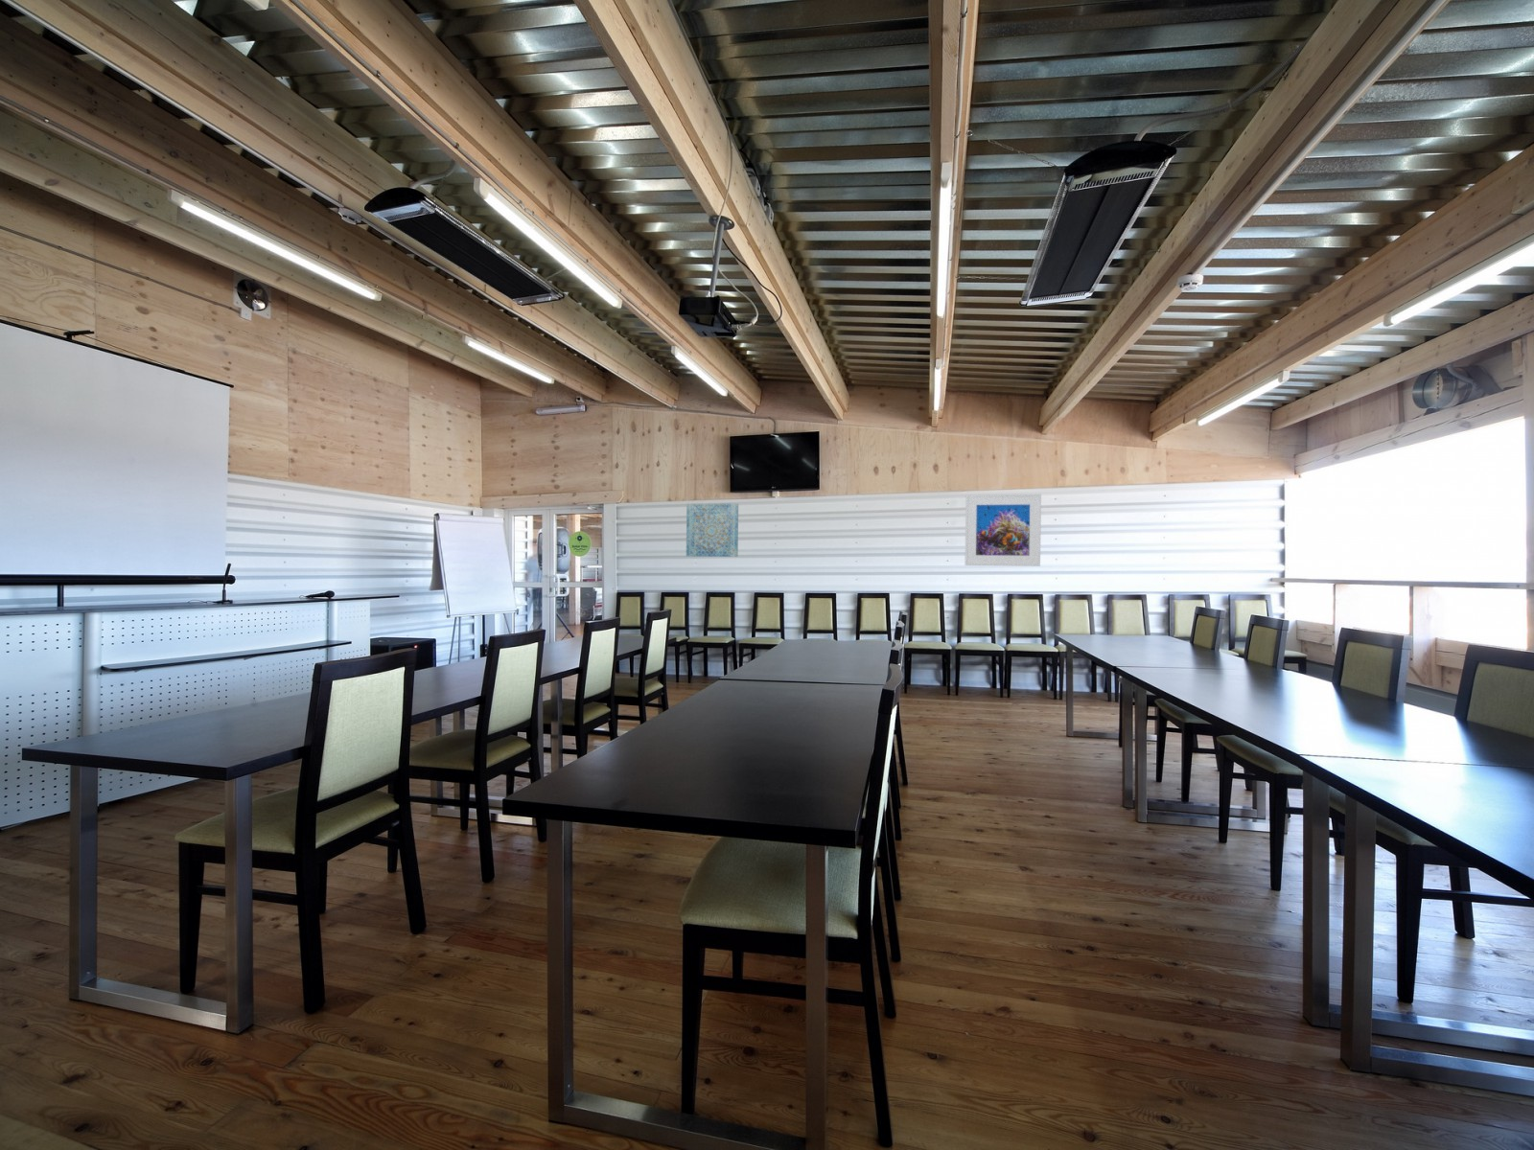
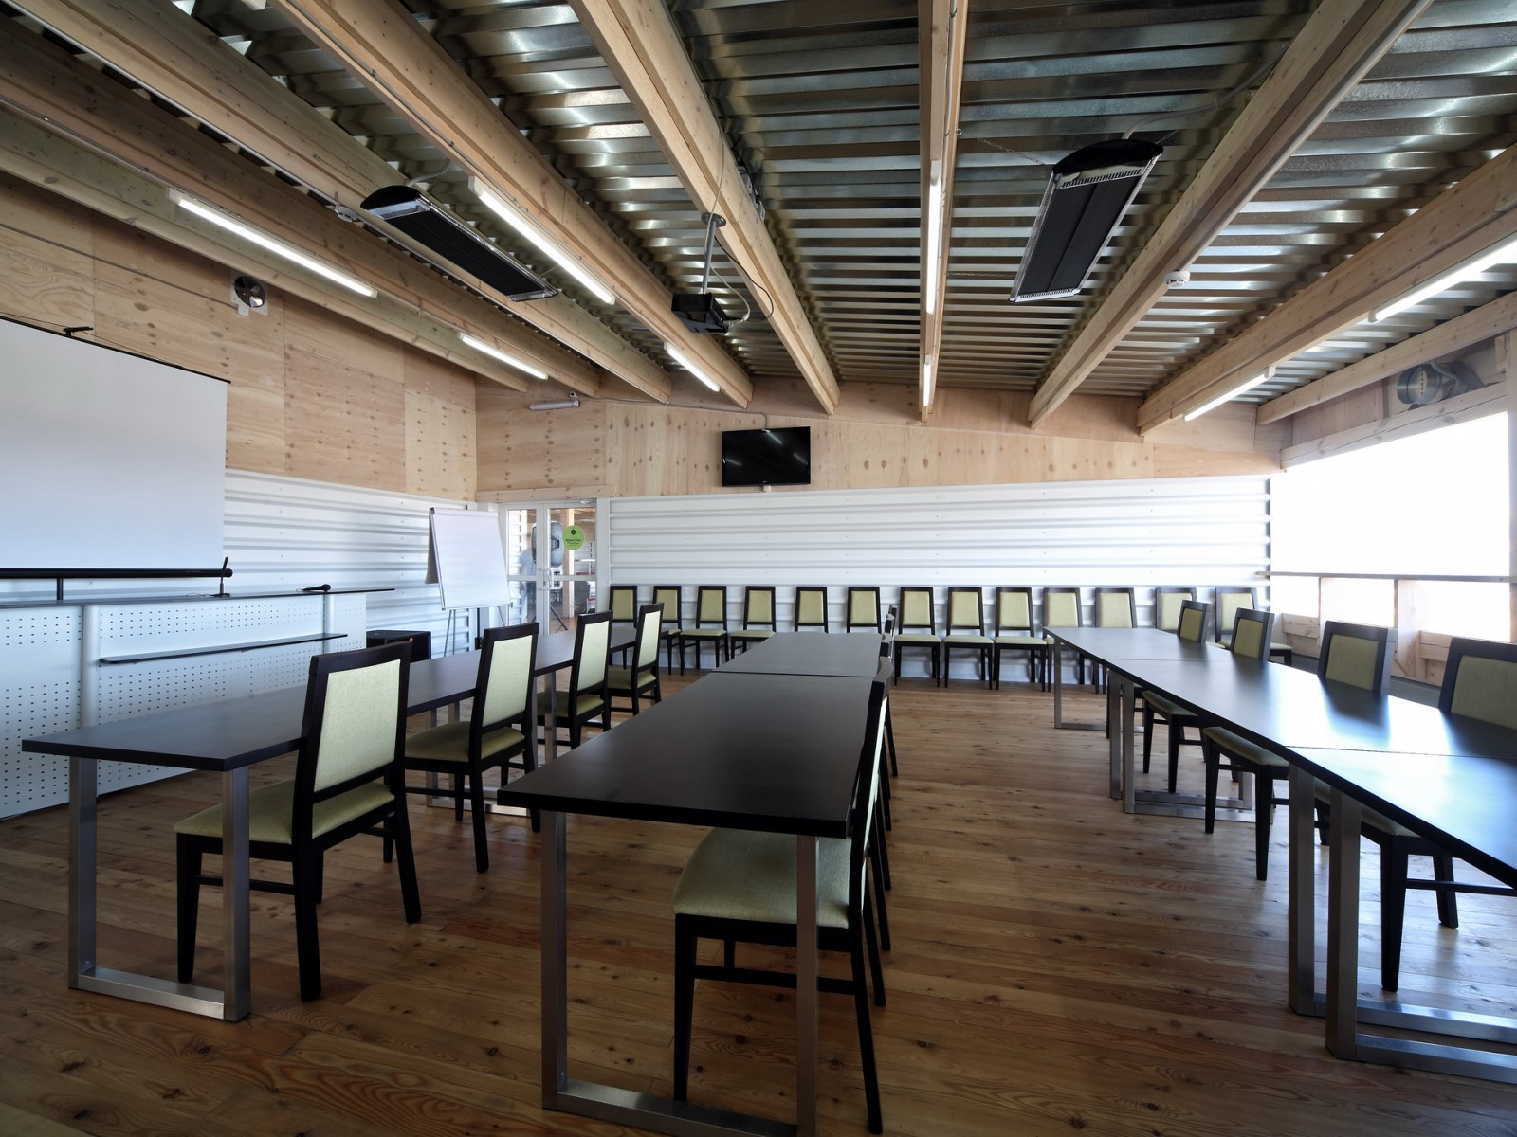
- wall art [686,503,739,558]
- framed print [965,493,1042,568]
